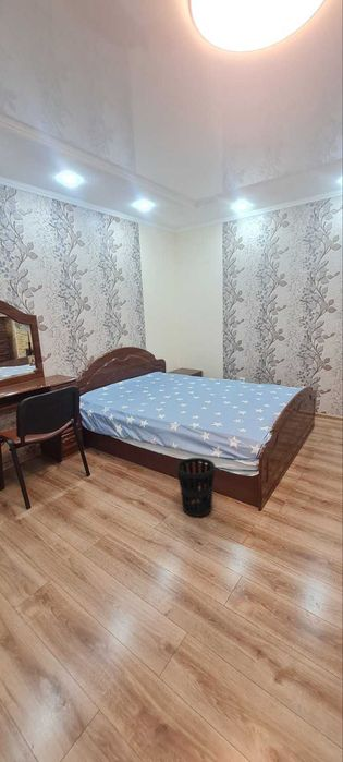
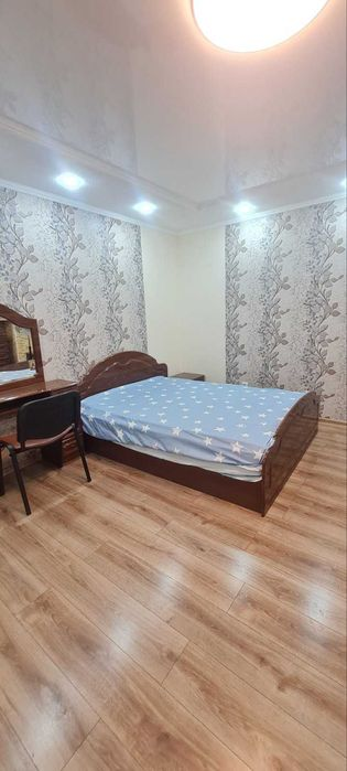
- wastebasket [175,457,216,518]
